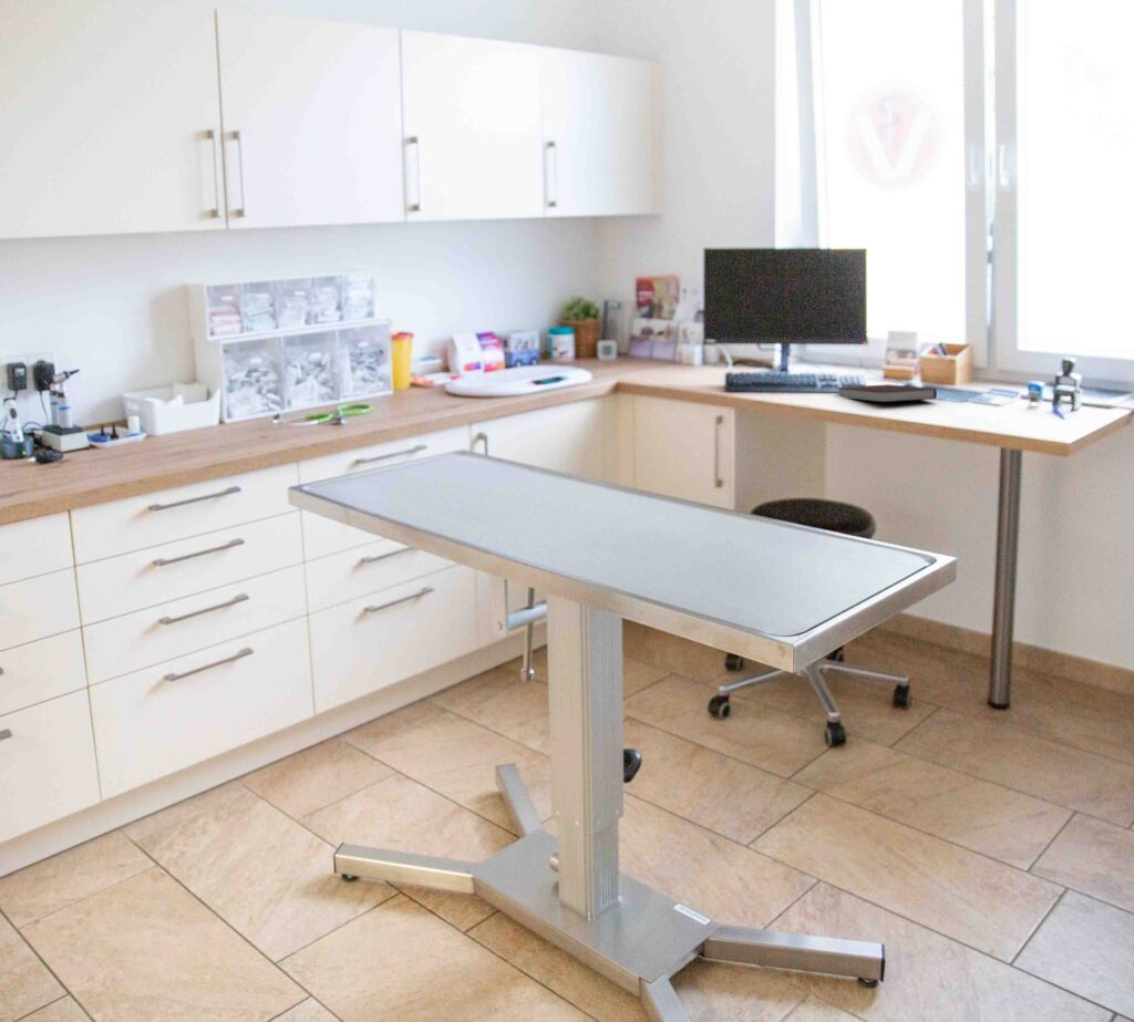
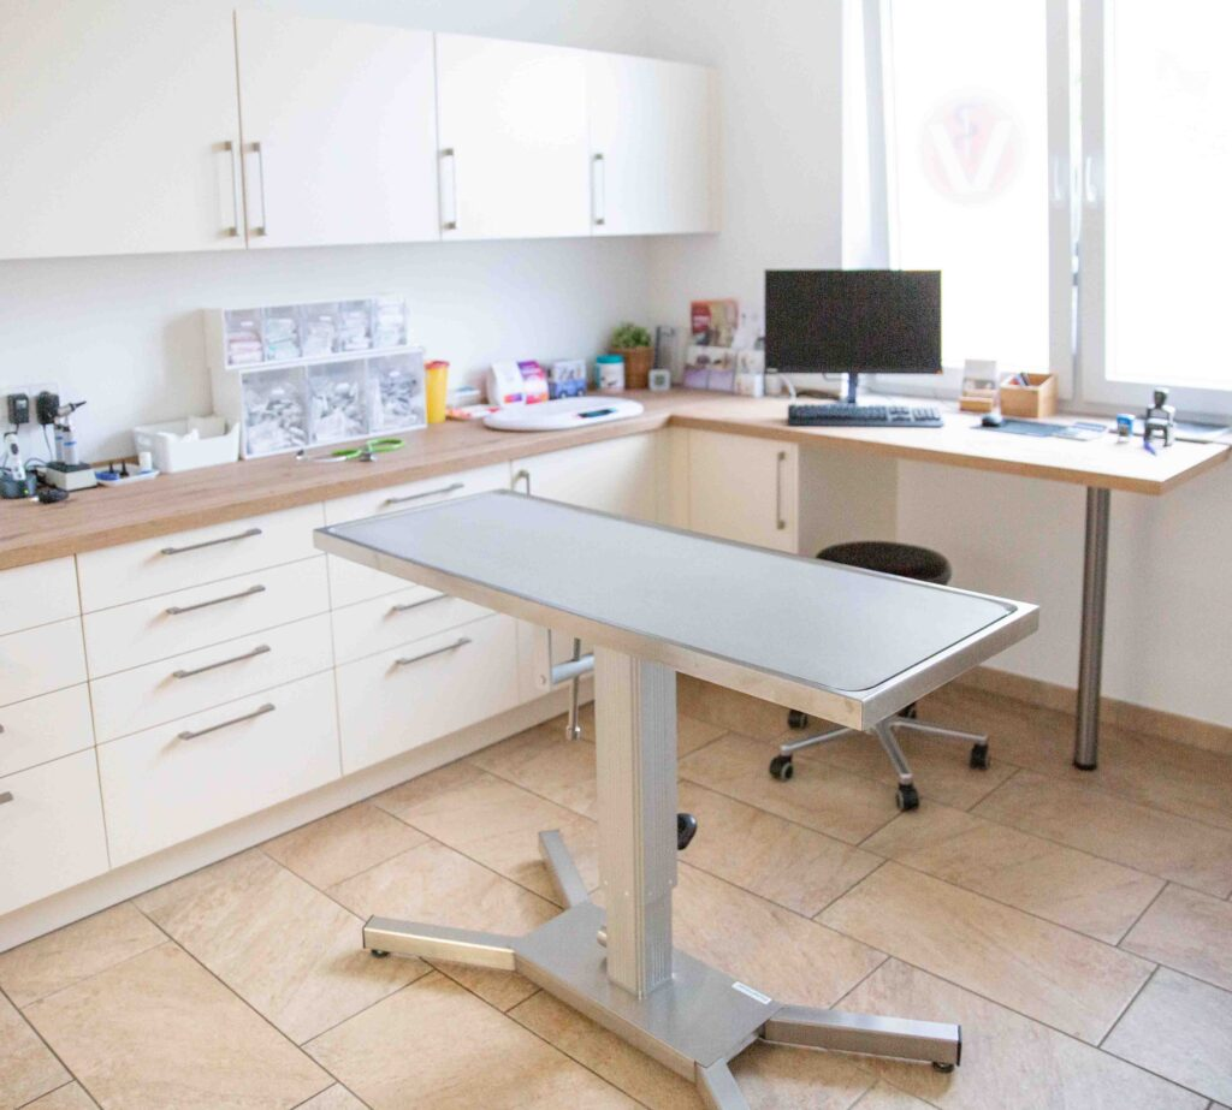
- notebook [835,383,938,403]
